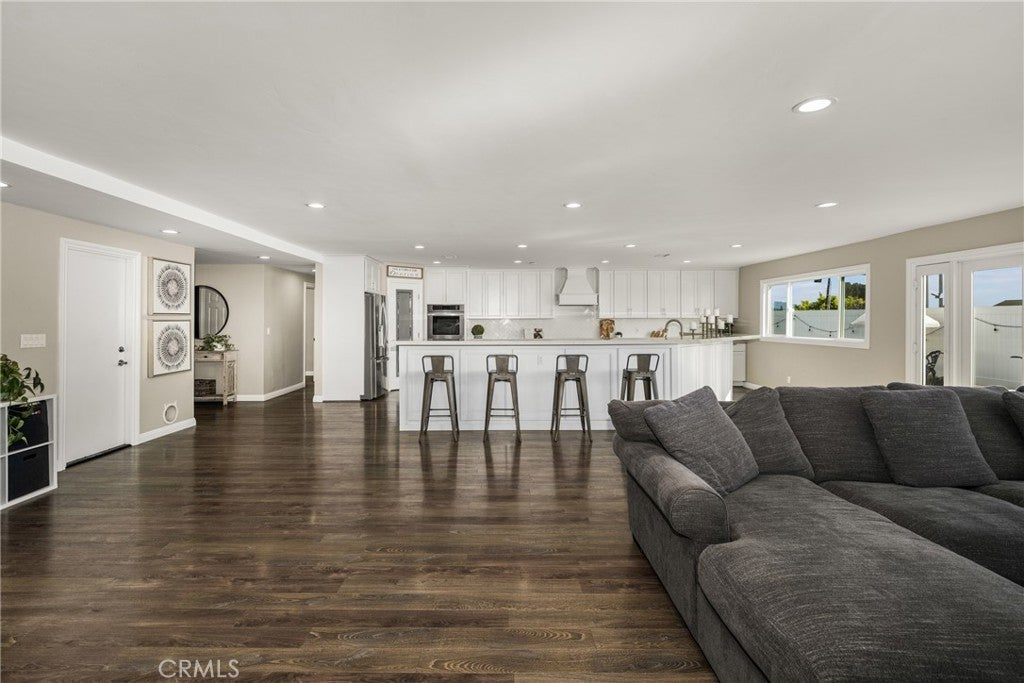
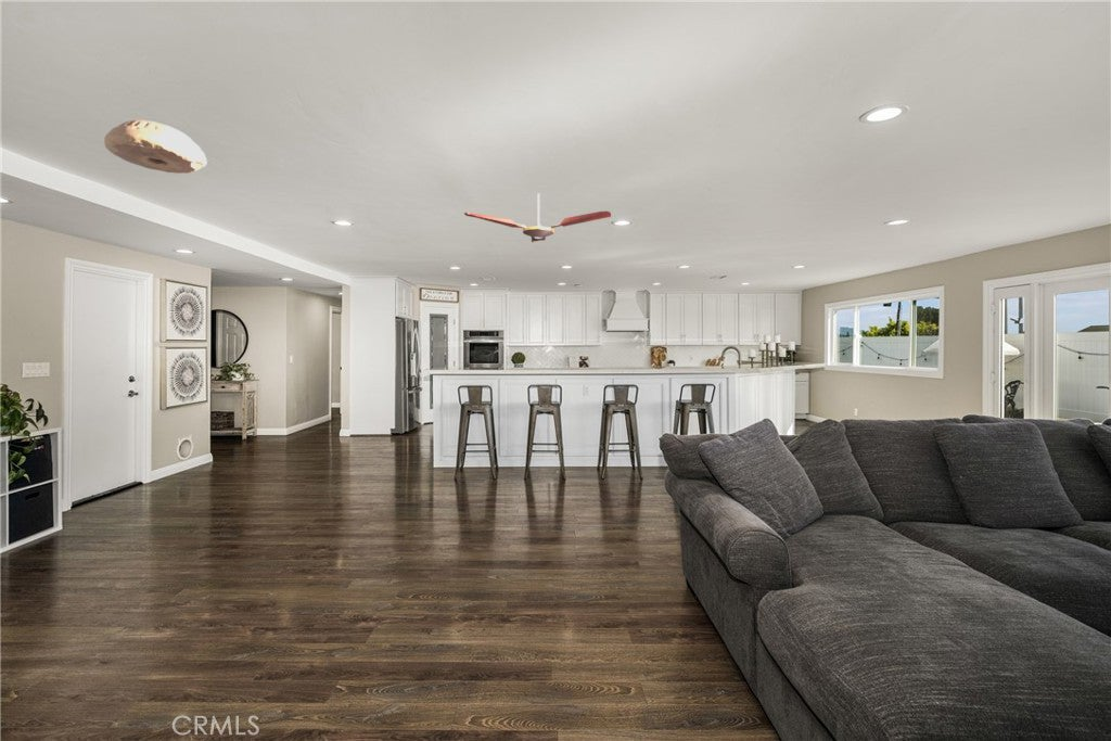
+ ceiling light [103,119,208,175]
+ ceiling fan [463,192,612,243]
